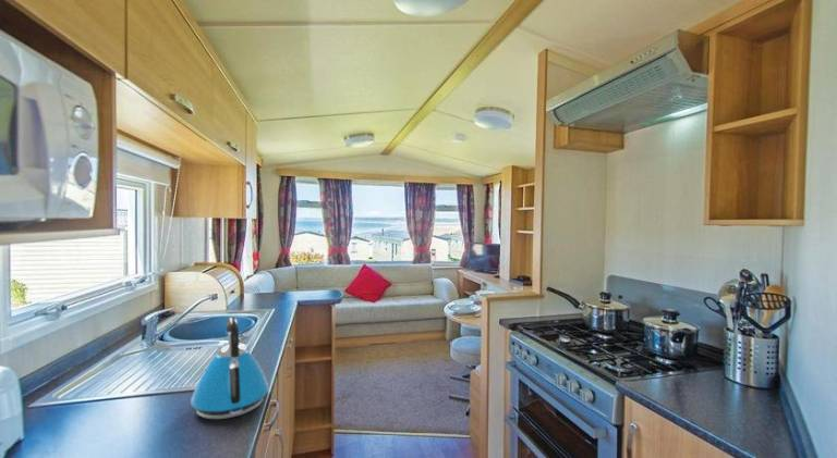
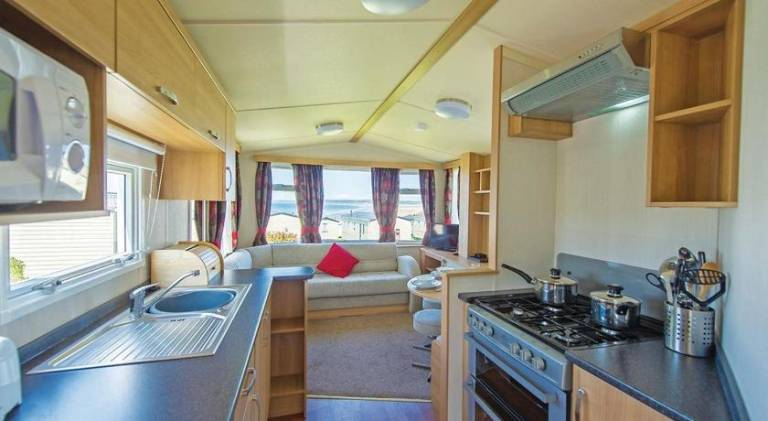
- kettle [190,315,270,420]
